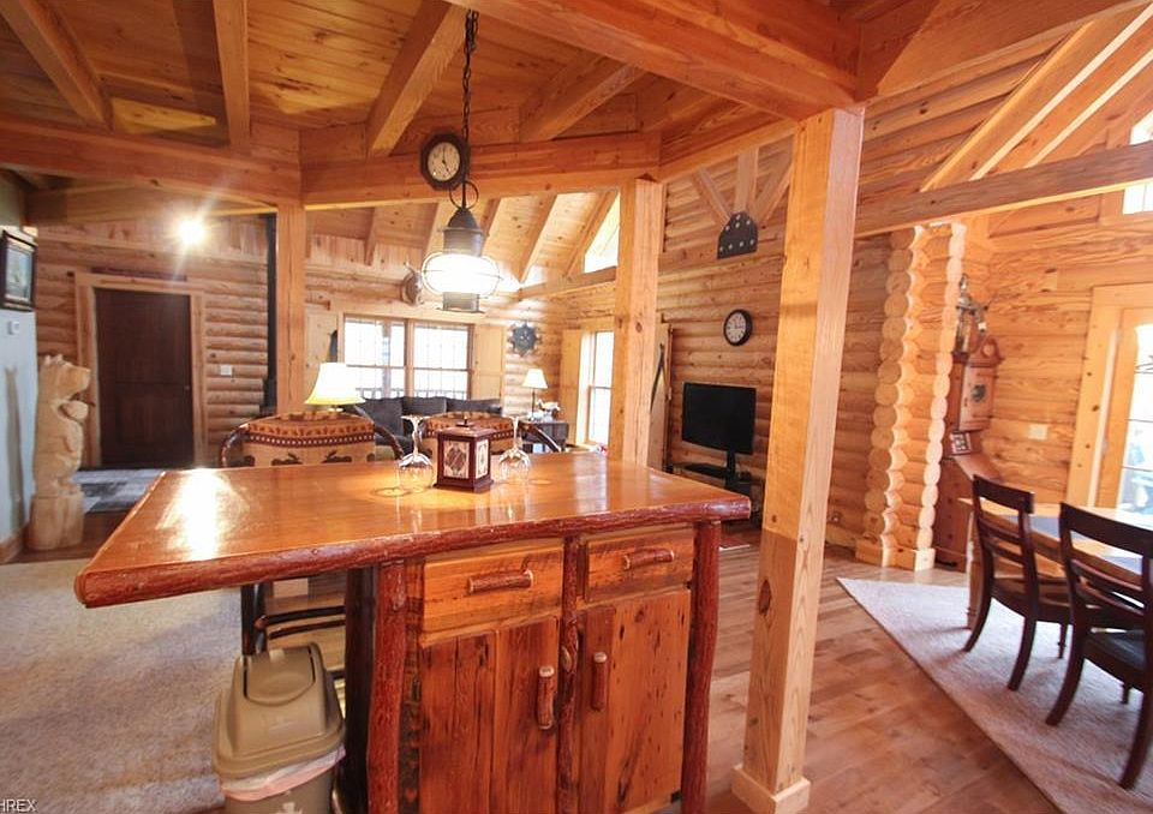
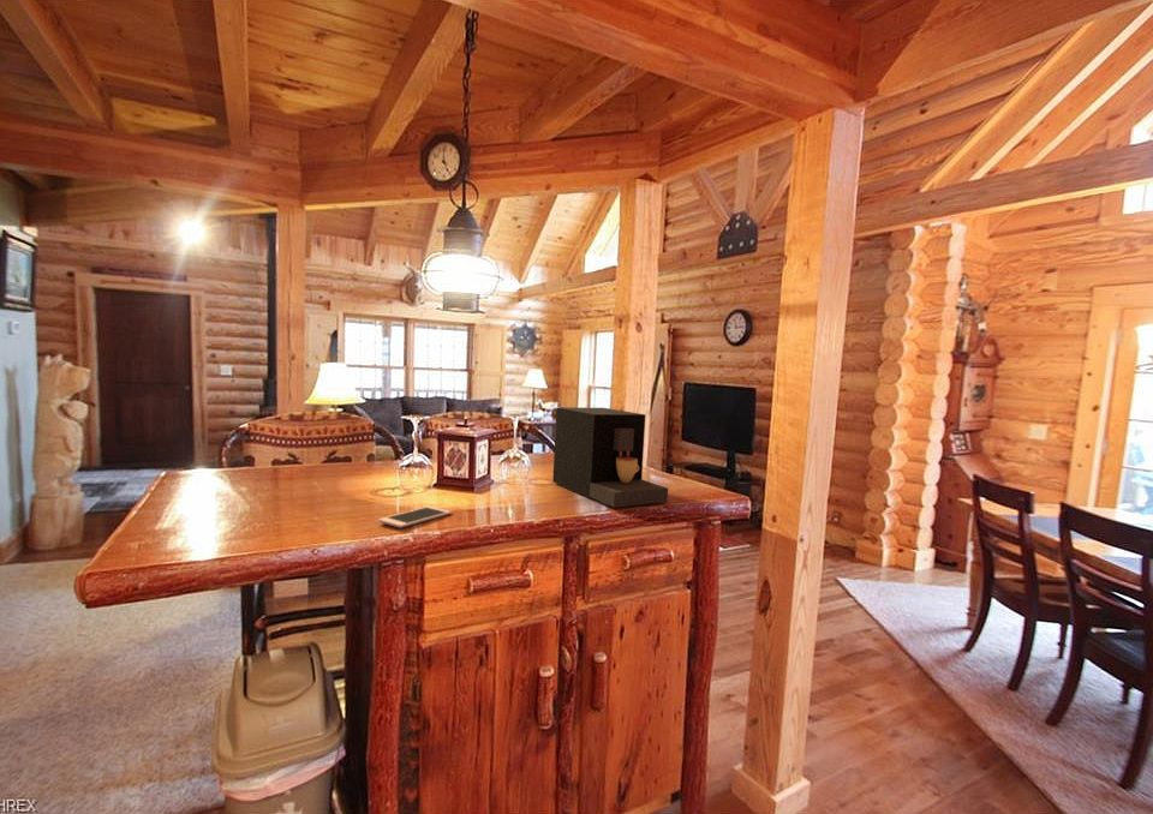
+ coffee maker [551,406,669,508]
+ cell phone [377,505,453,529]
